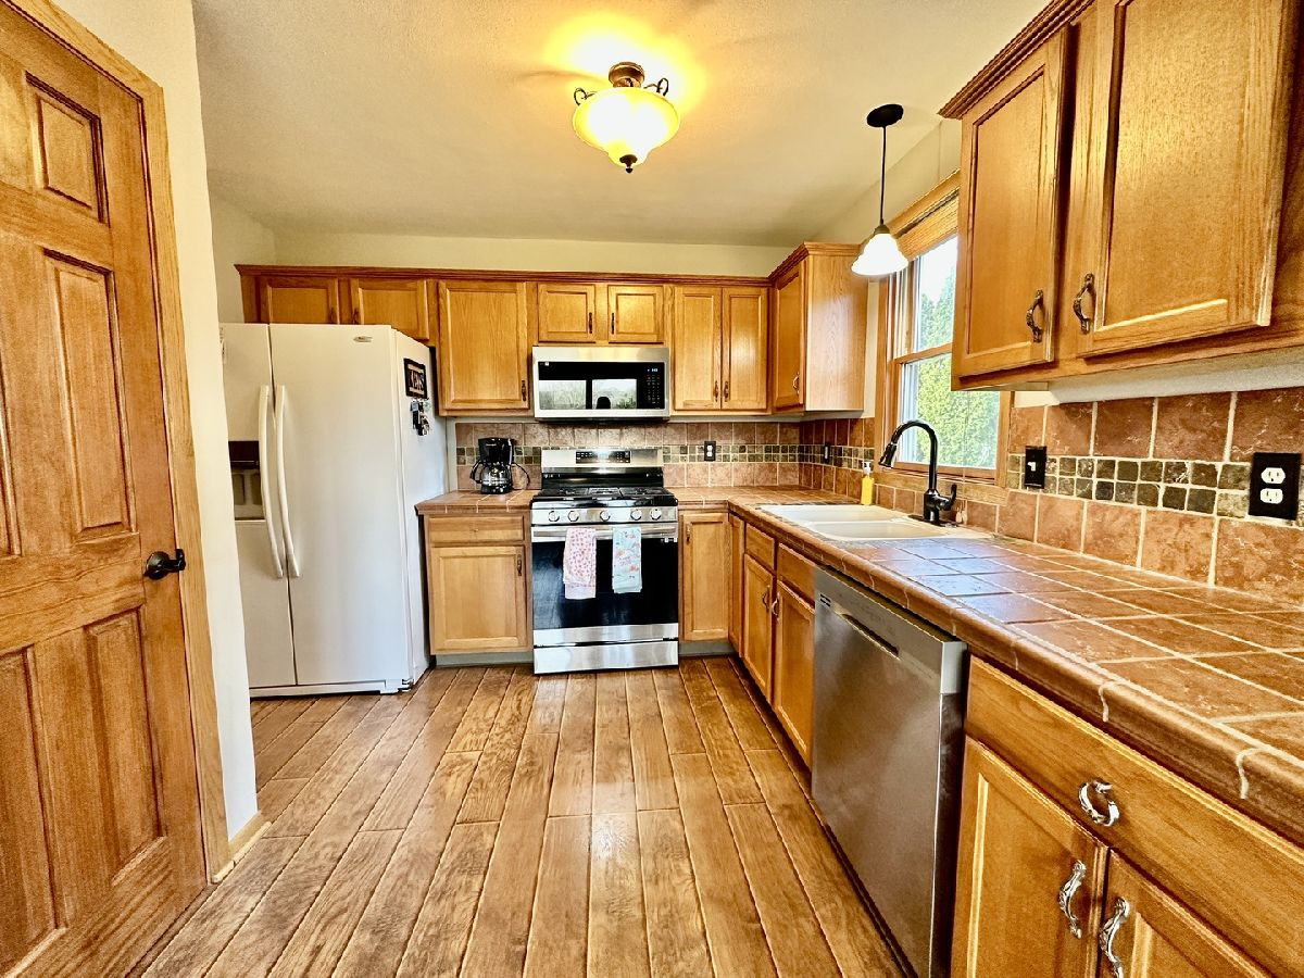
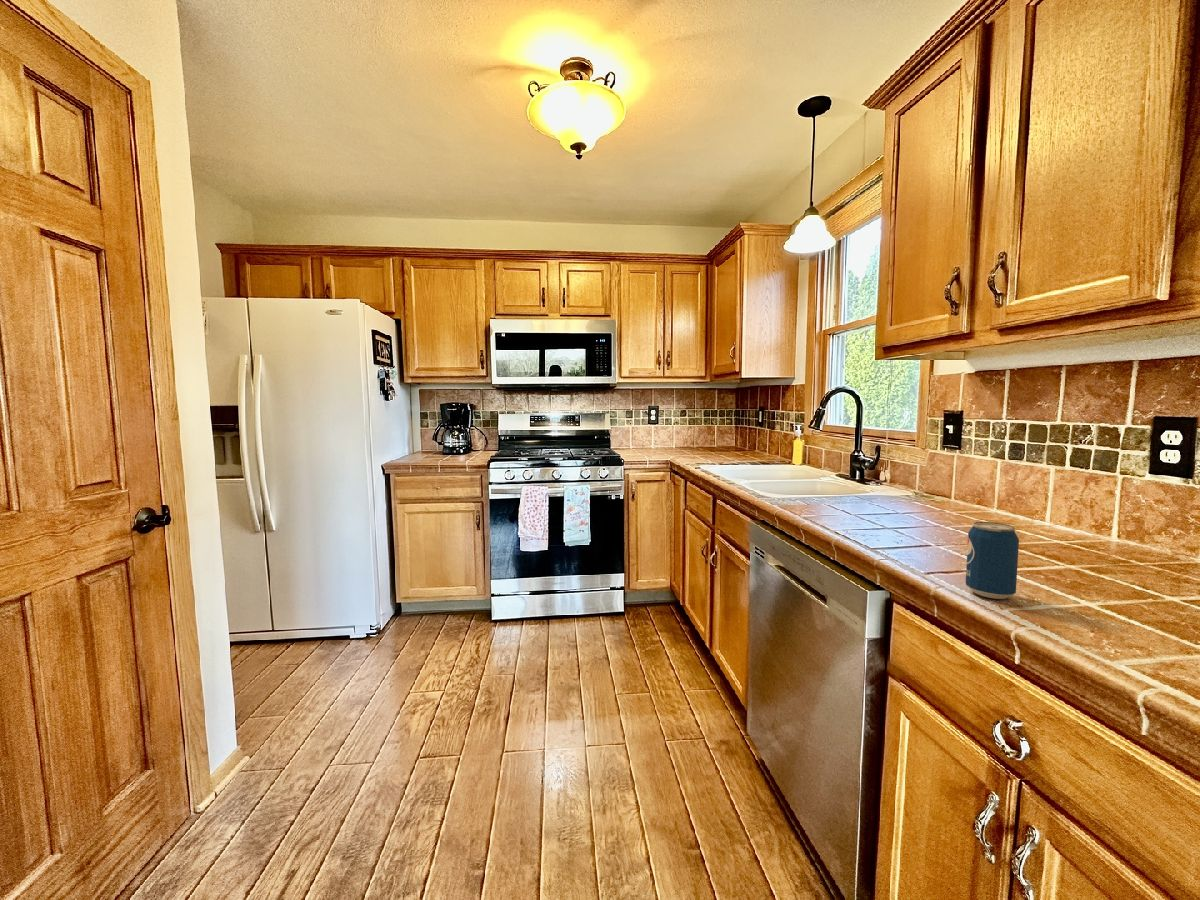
+ beverage can [965,521,1020,600]
